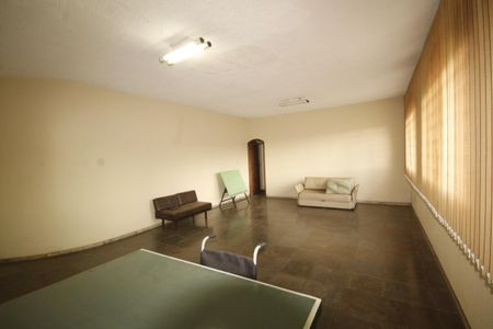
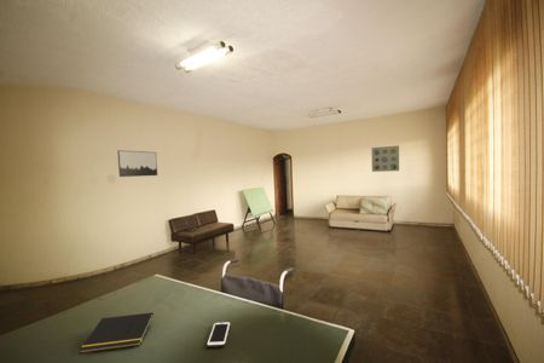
+ wall art [117,149,158,178]
+ notepad [79,311,155,355]
+ wall art [370,144,400,173]
+ cell phone [206,321,231,348]
